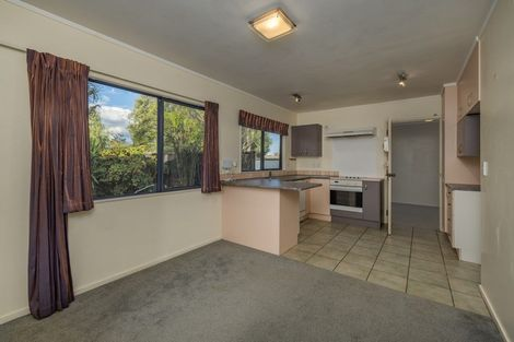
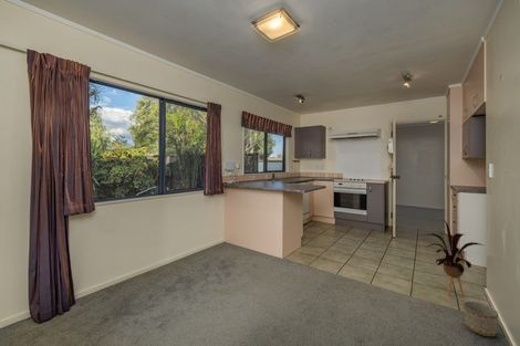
+ house plant [418,219,485,297]
+ planter [462,301,499,338]
